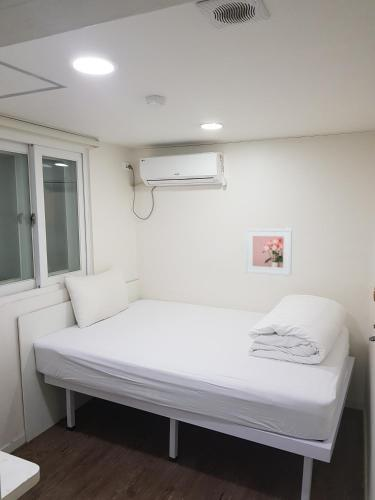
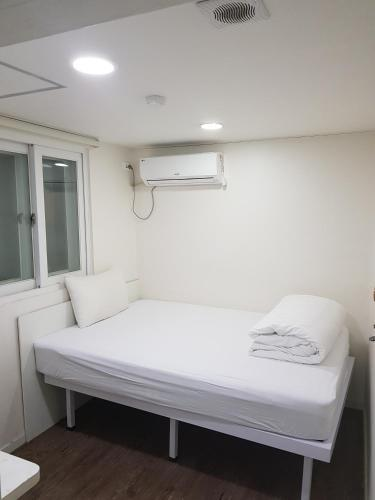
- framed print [244,227,293,277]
